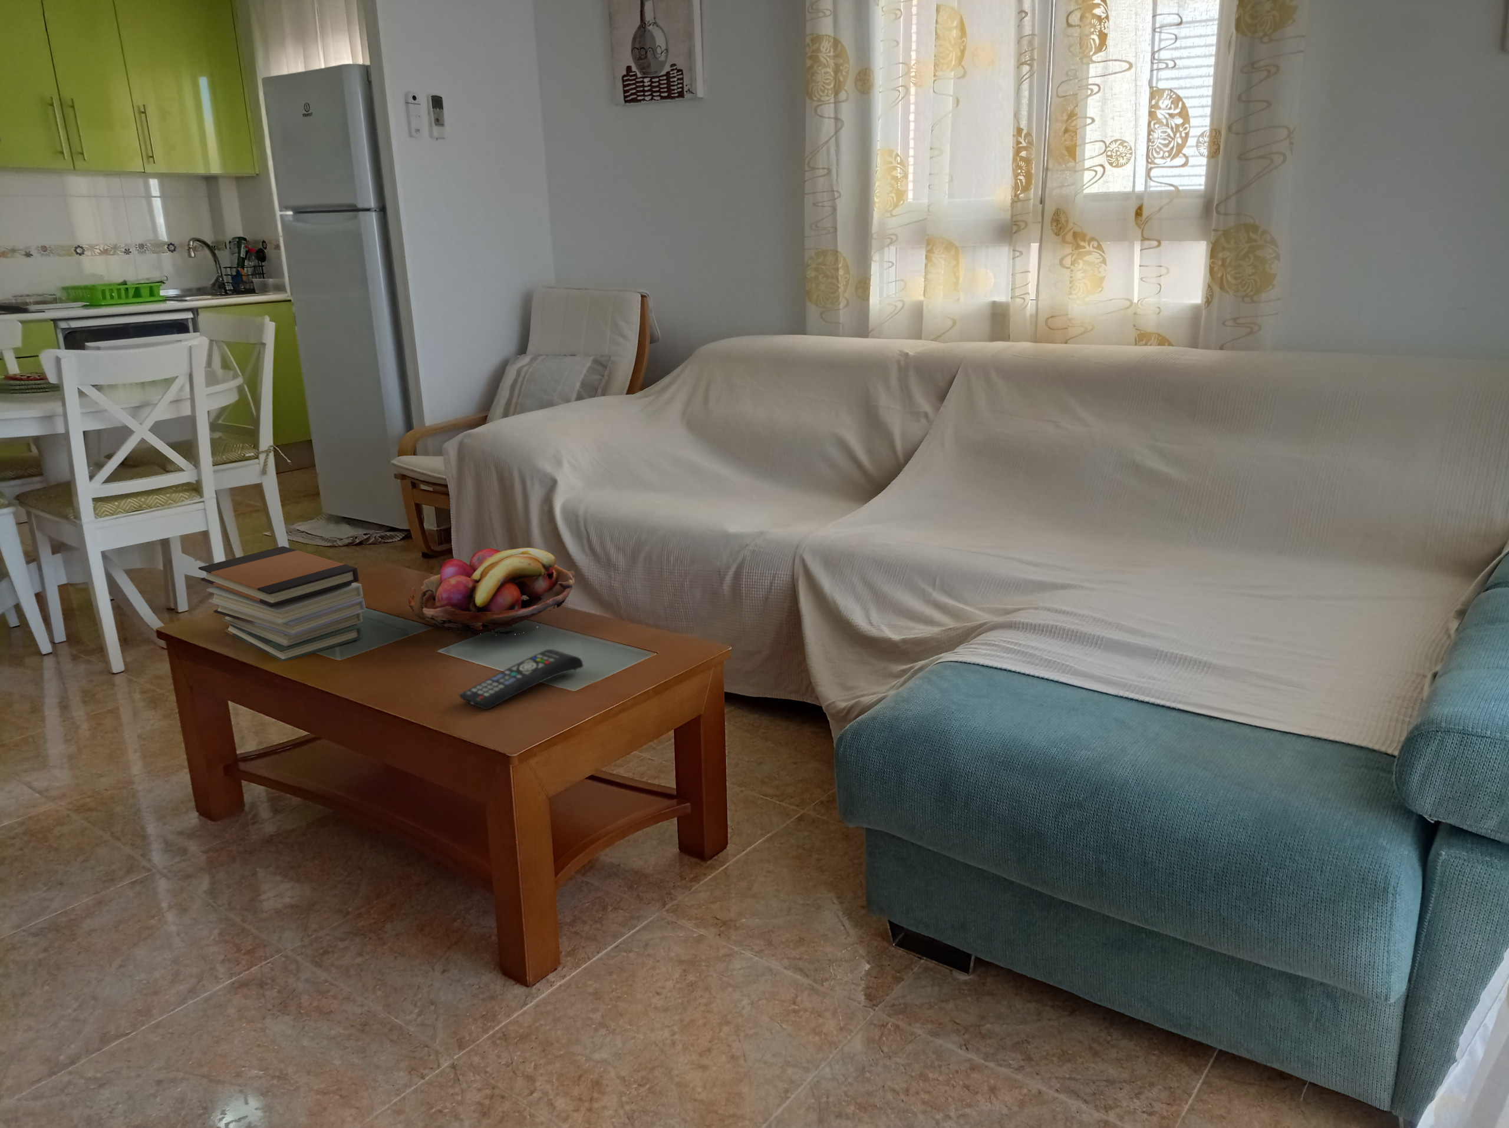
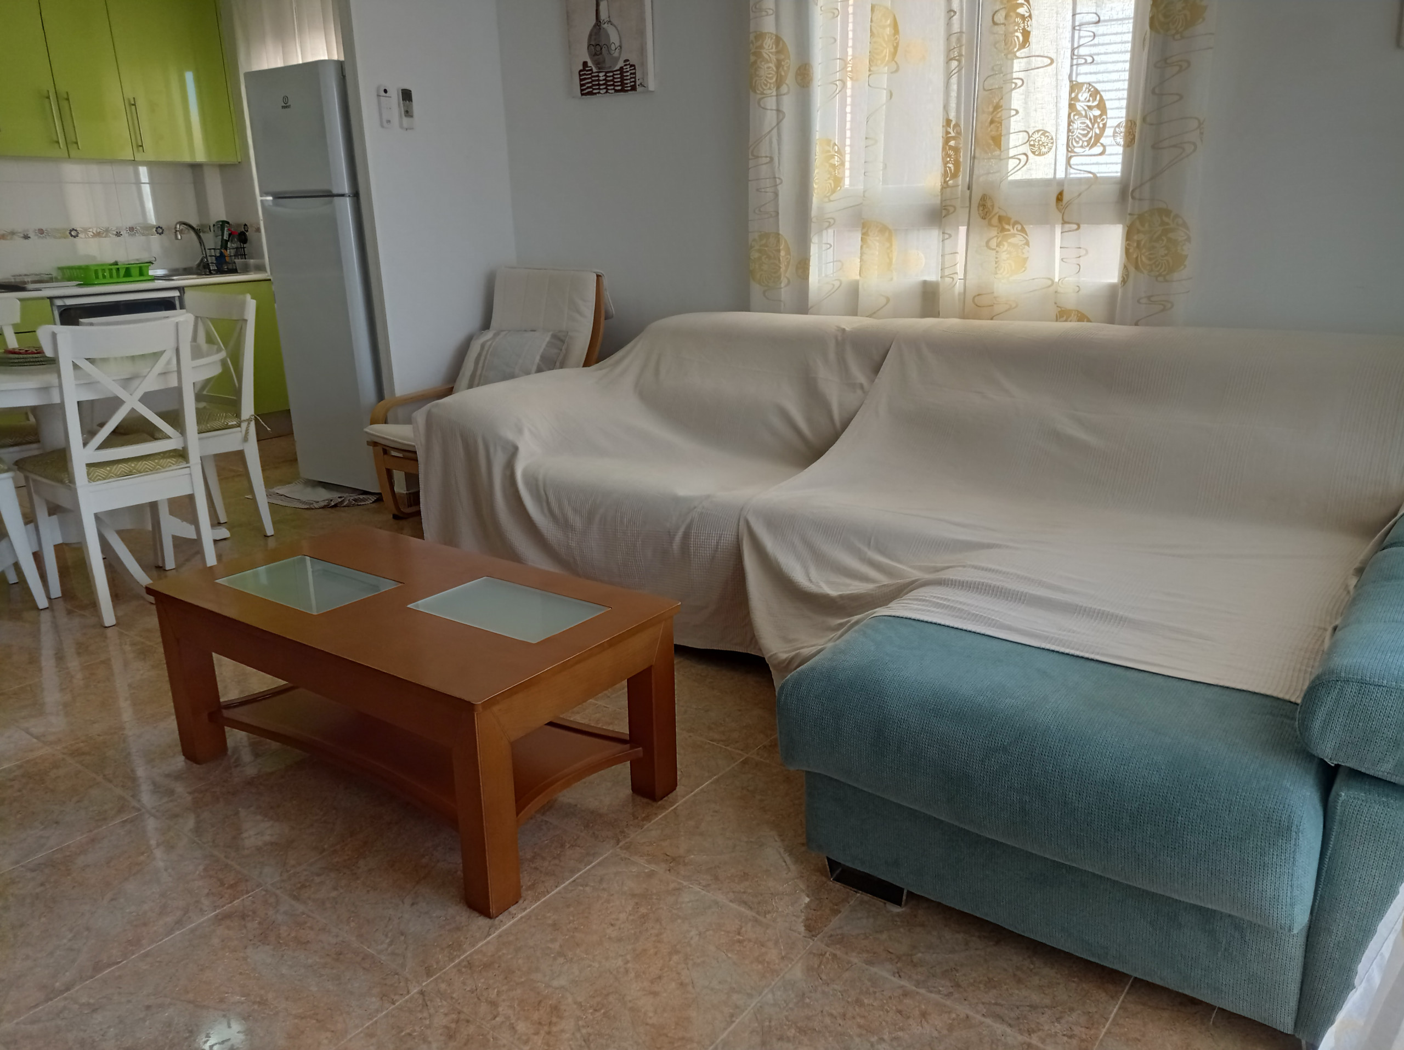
- book stack [198,545,366,661]
- remote control [458,648,584,711]
- fruit basket [408,547,575,635]
